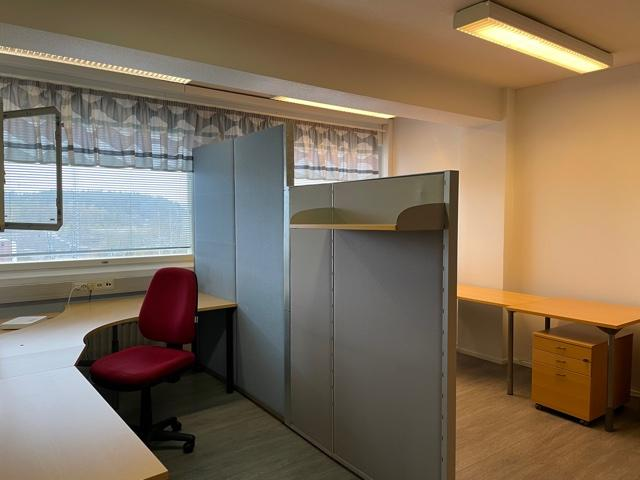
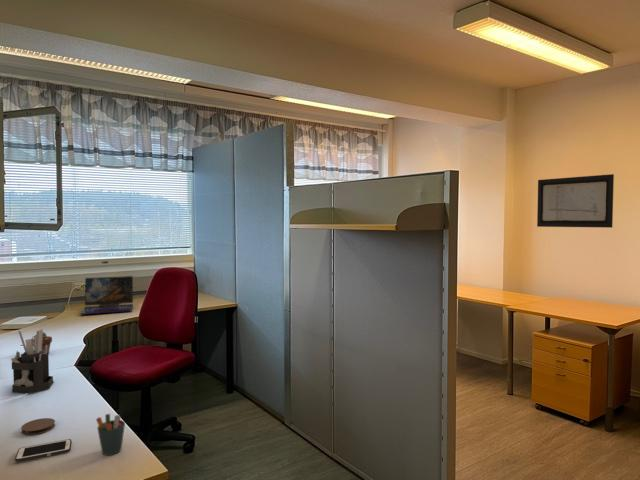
+ desk organizer [10,328,55,395]
+ cell phone [14,438,72,463]
+ laptop [80,275,134,316]
+ potted succulent [33,331,53,355]
+ wall art [536,173,615,229]
+ pen holder [95,413,126,456]
+ coaster [20,417,56,436]
